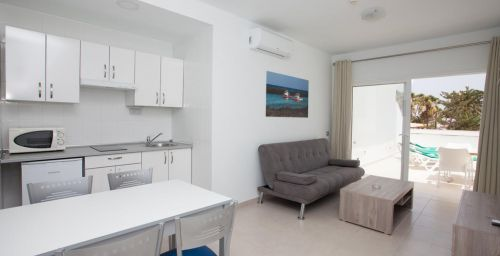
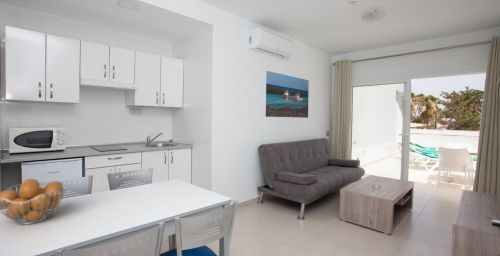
+ fruit basket [0,178,67,226]
